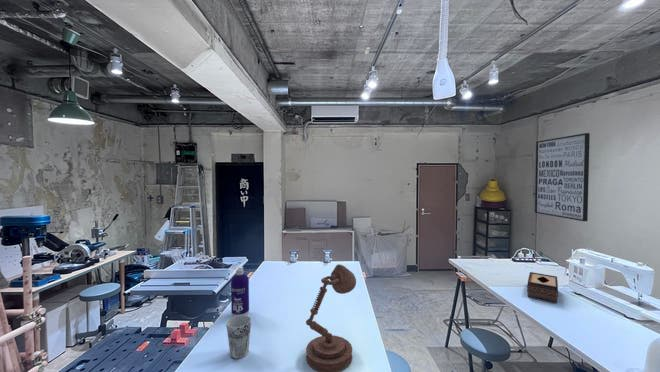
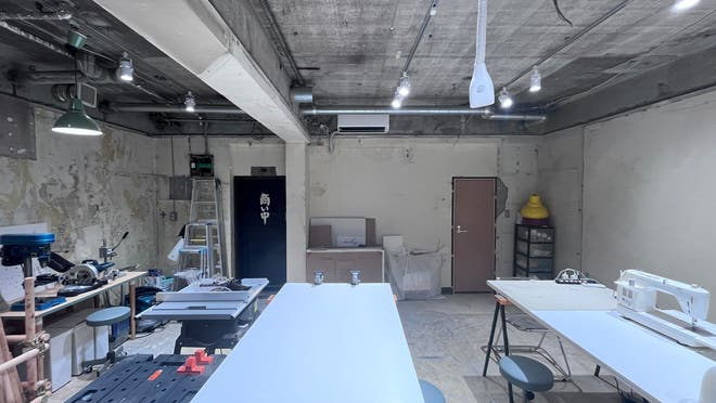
- cup [225,315,252,360]
- tissue box [526,271,559,303]
- desk lamp [305,263,357,372]
- spray bottle [230,266,250,317]
- wall art [534,132,591,222]
